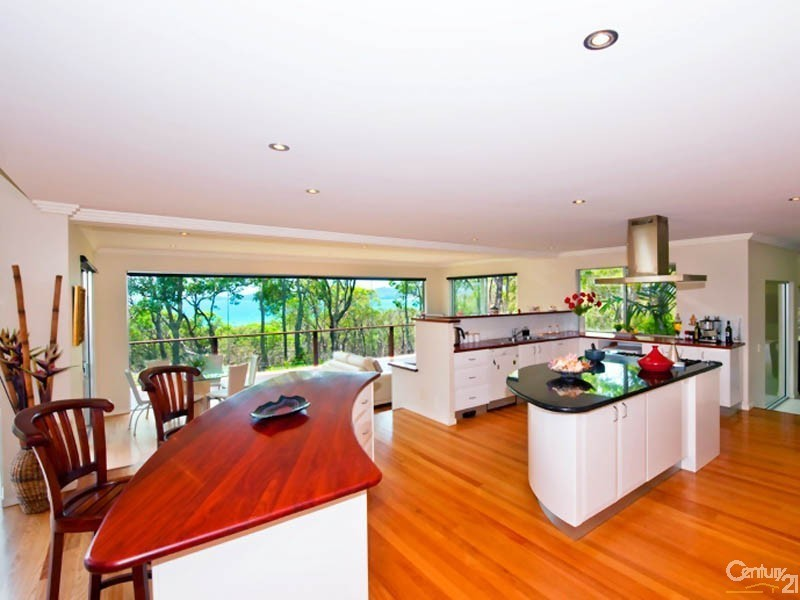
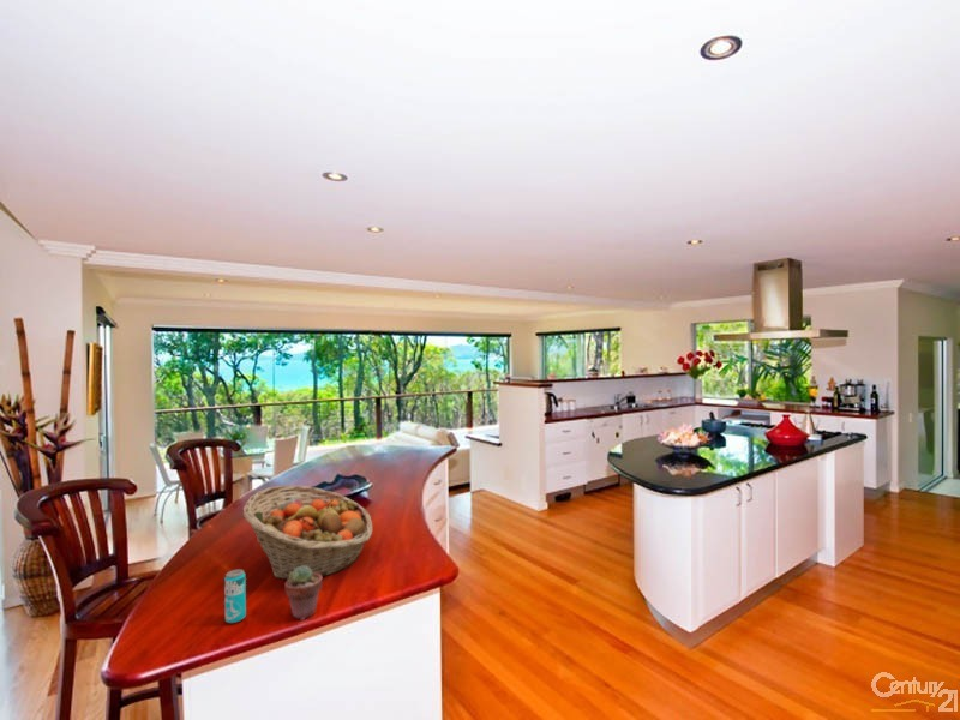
+ beverage can [223,568,247,624]
+ potted succulent [283,565,323,620]
+ fruit basket [242,484,373,581]
